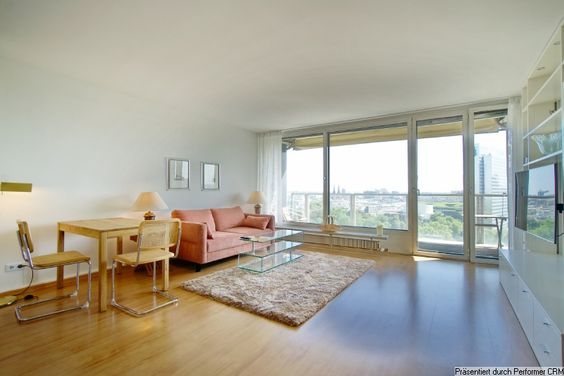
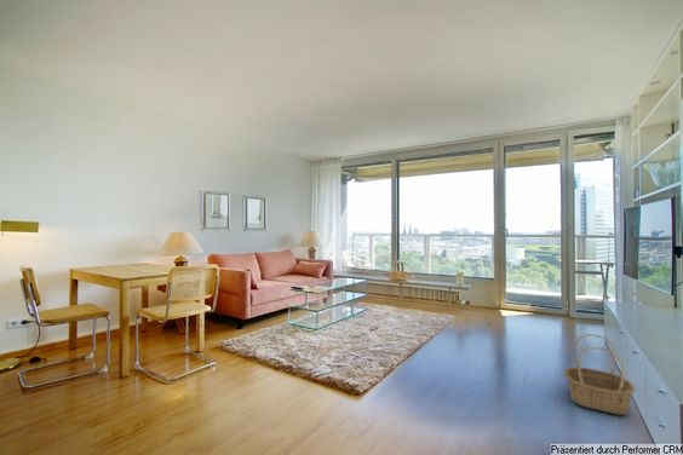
+ basket [562,333,636,416]
